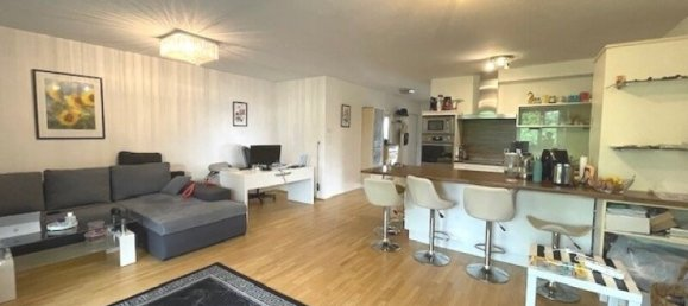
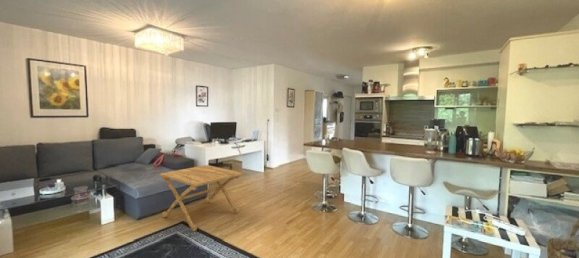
+ side table [158,164,245,232]
